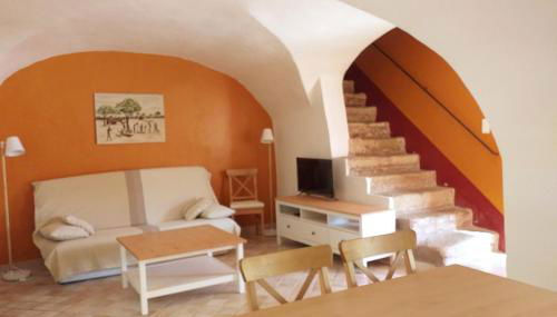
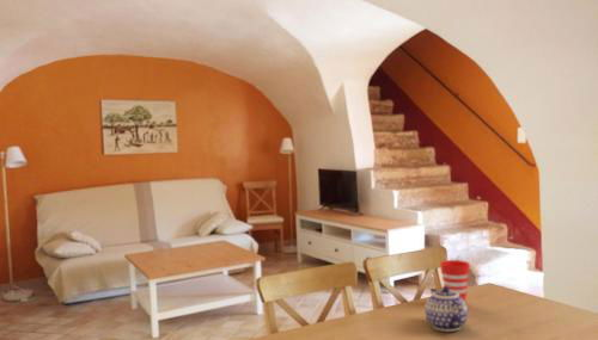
+ cup [439,259,471,303]
+ teapot [423,286,469,333]
